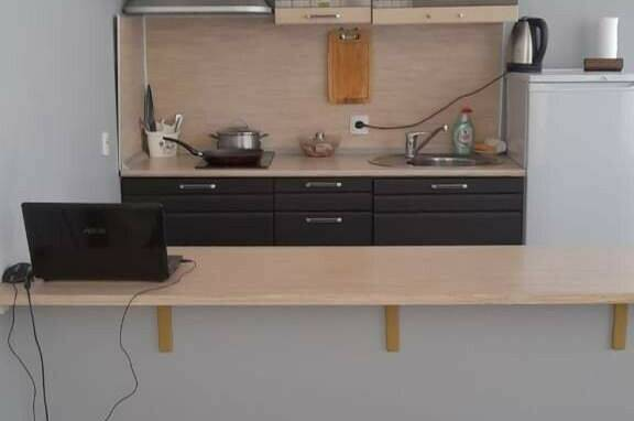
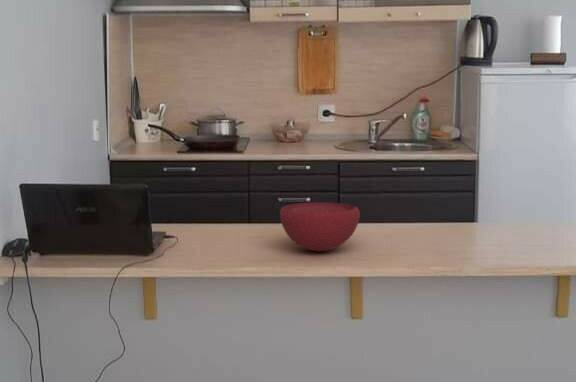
+ bowl [279,201,361,252]
